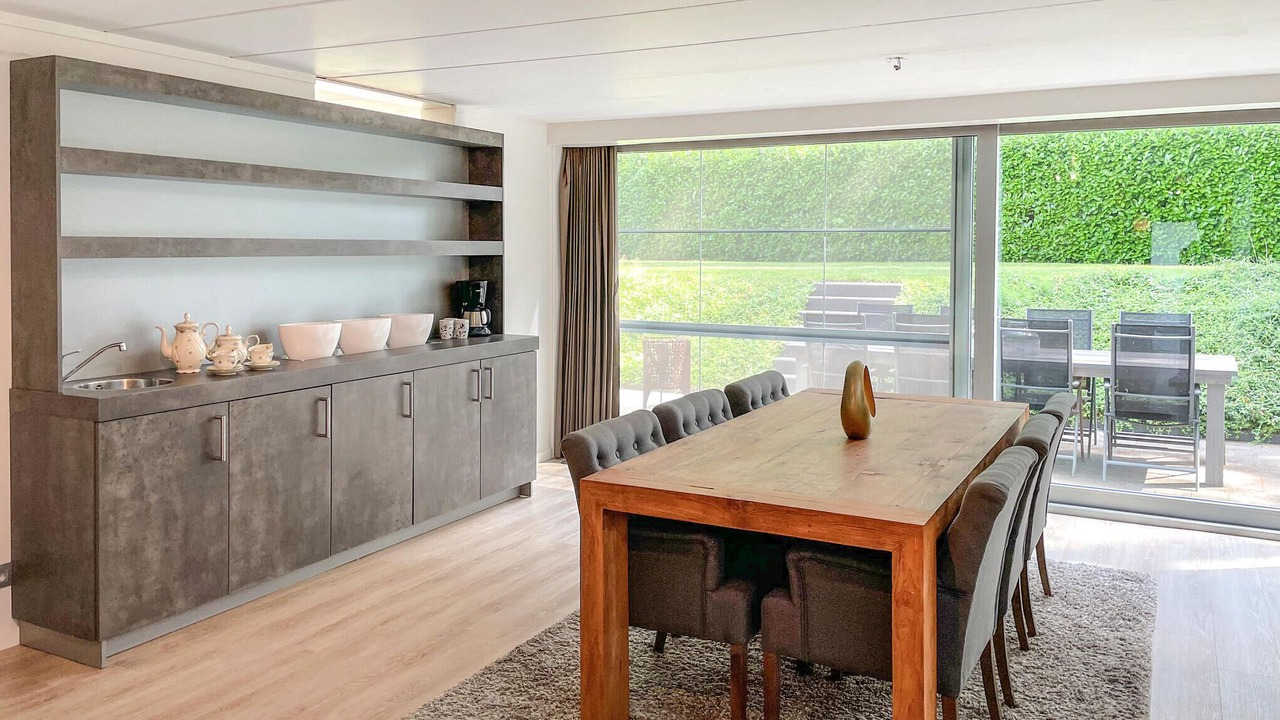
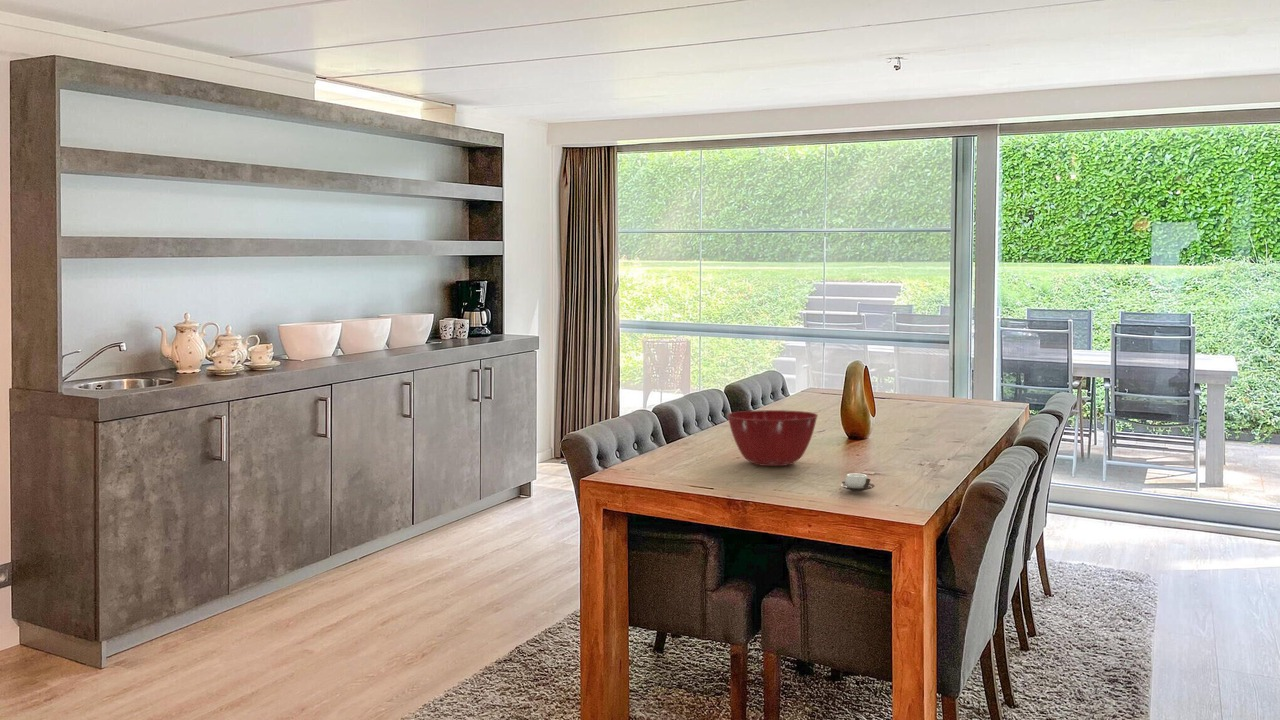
+ mixing bowl [726,409,819,467]
+ cup [840,473,876,493]
